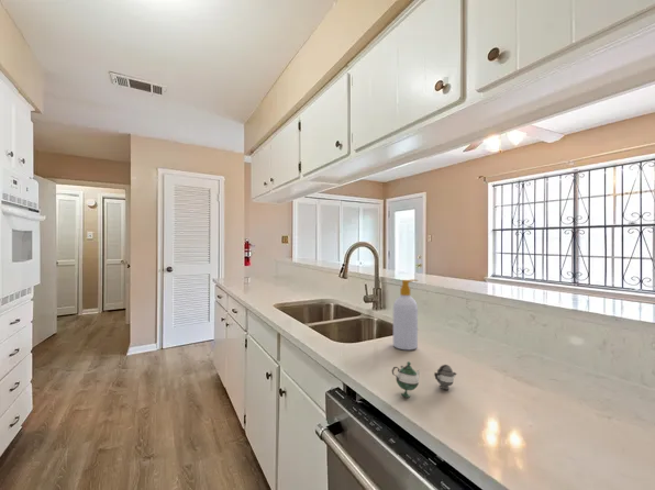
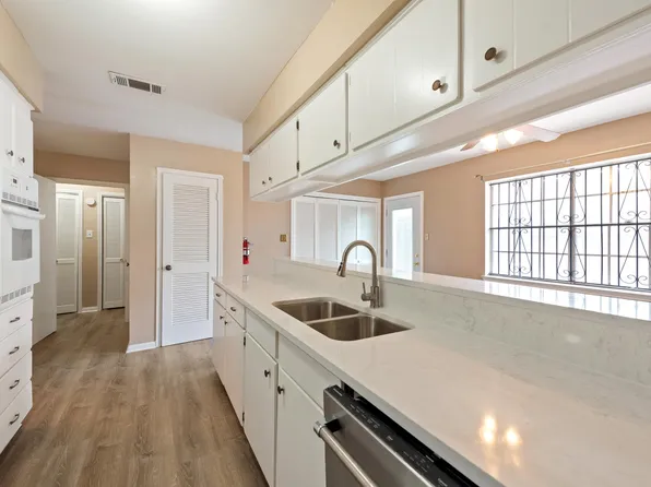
- soap bottle [392,278,419,350]
- teapot [391,360,458,399]
